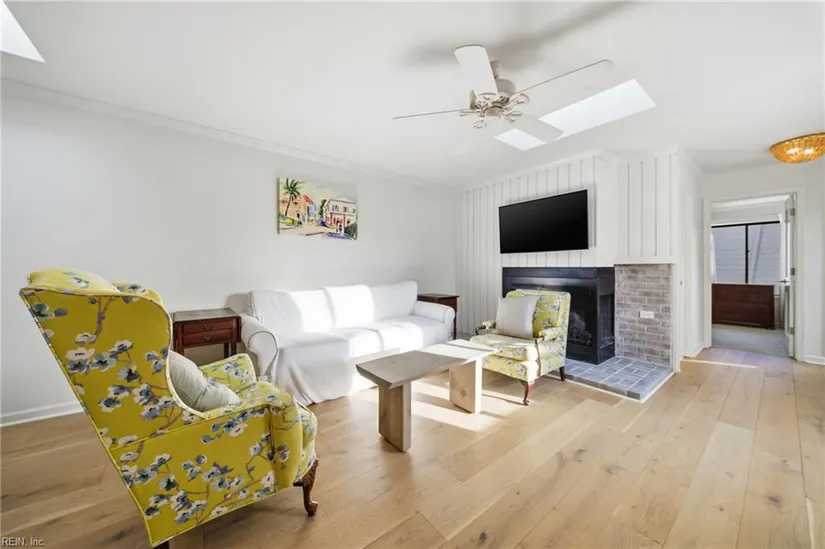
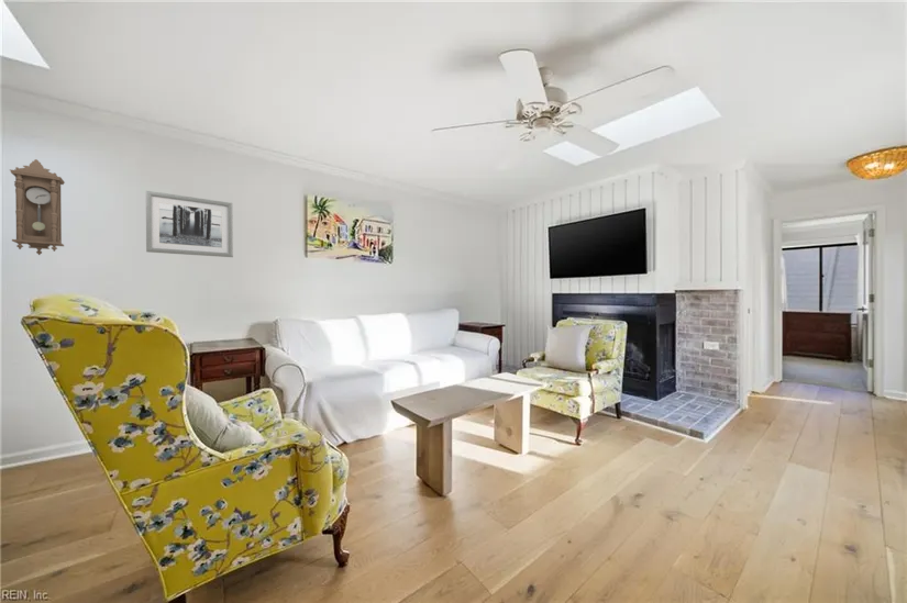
+ pendulum clock [9,158,66,256]
+ wall art [145,190,234,258]
